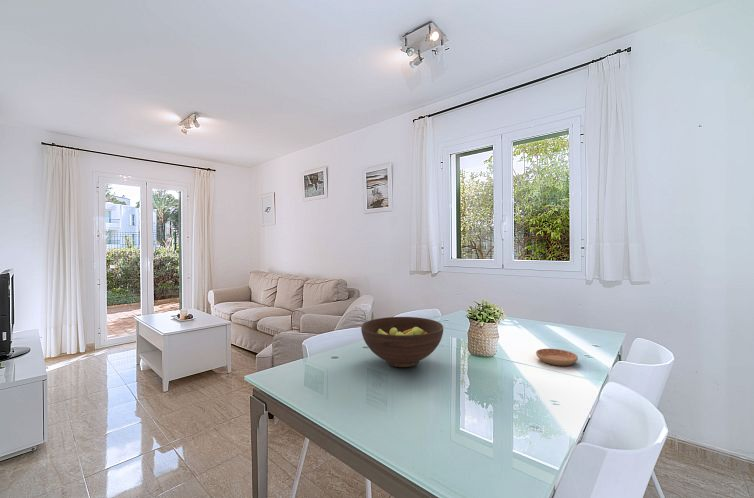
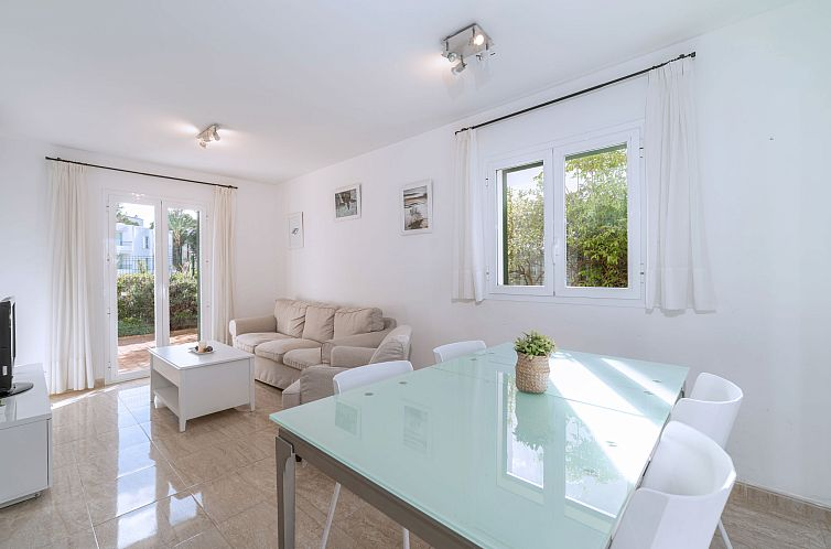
- saucer [535,348,579,367]
- fruit bowl [360,316,444,368]
